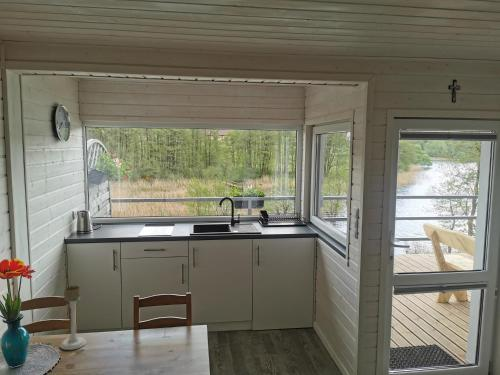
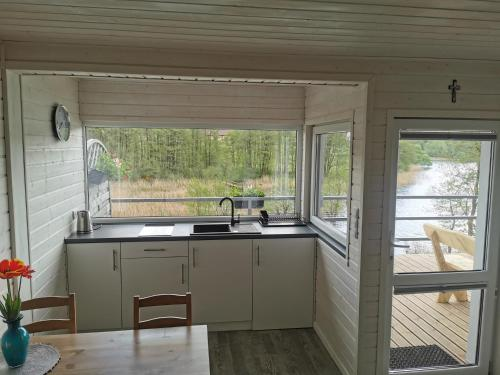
- candle holder [59,285,87,351]
